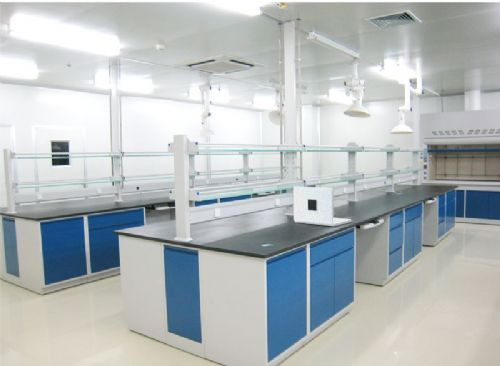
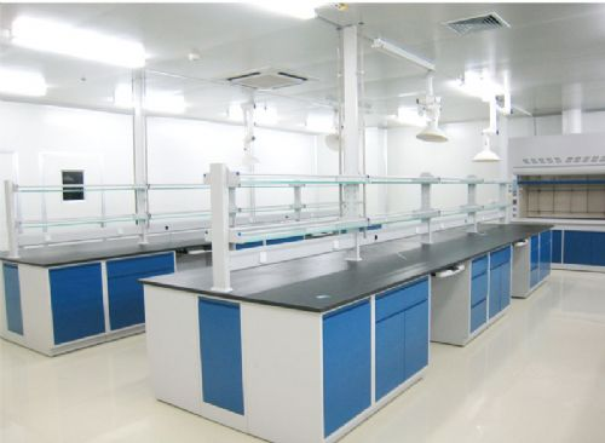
- laptop [292,185,352,227]
